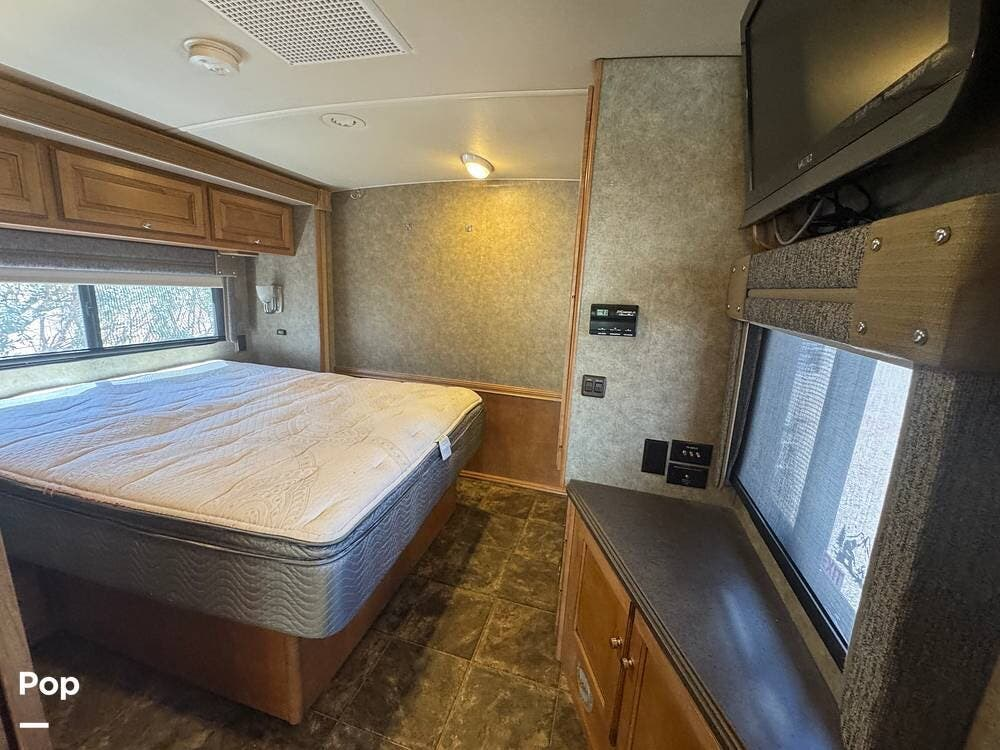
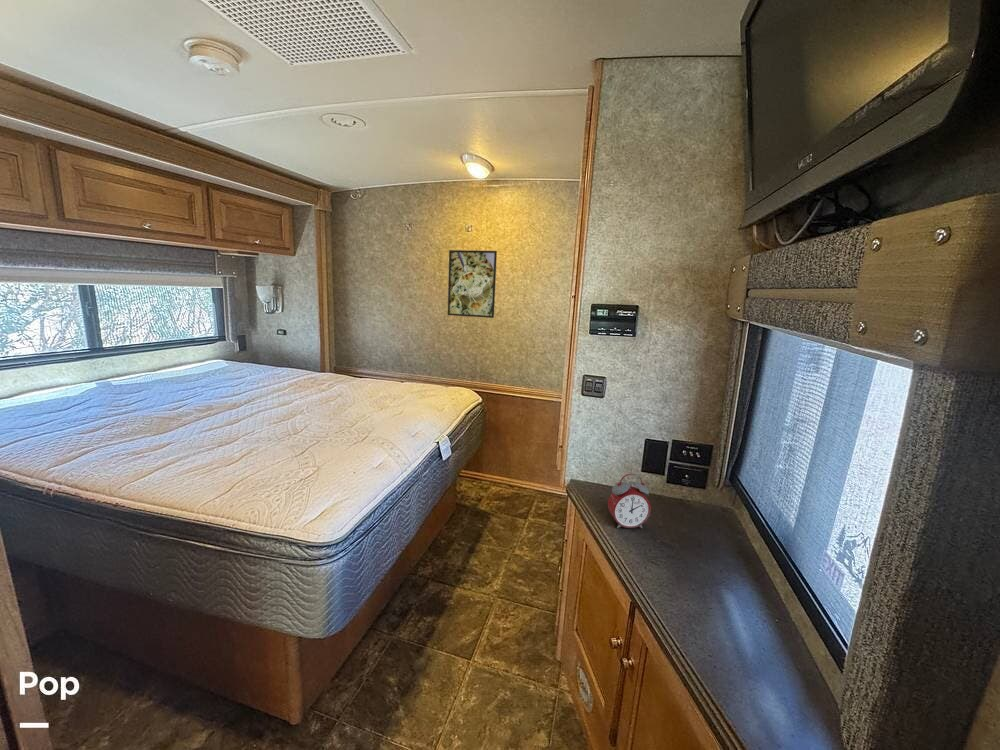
+ alarm clock [607,473,652,529]
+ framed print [447,249,498,319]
